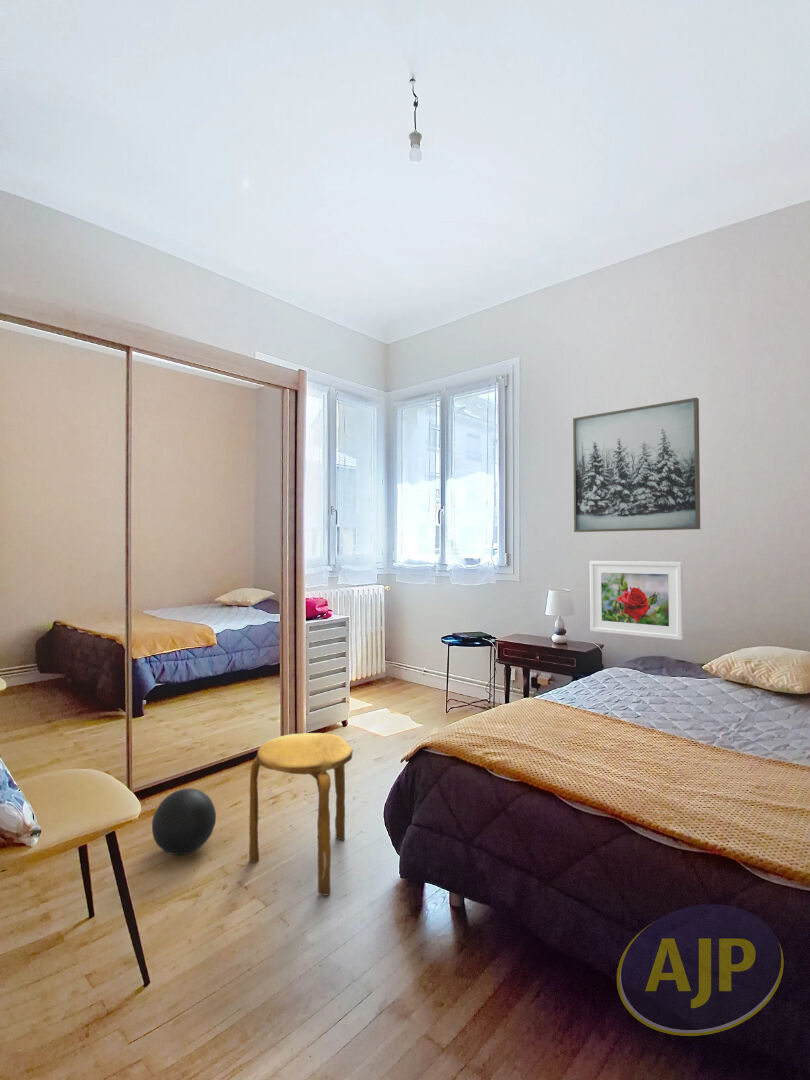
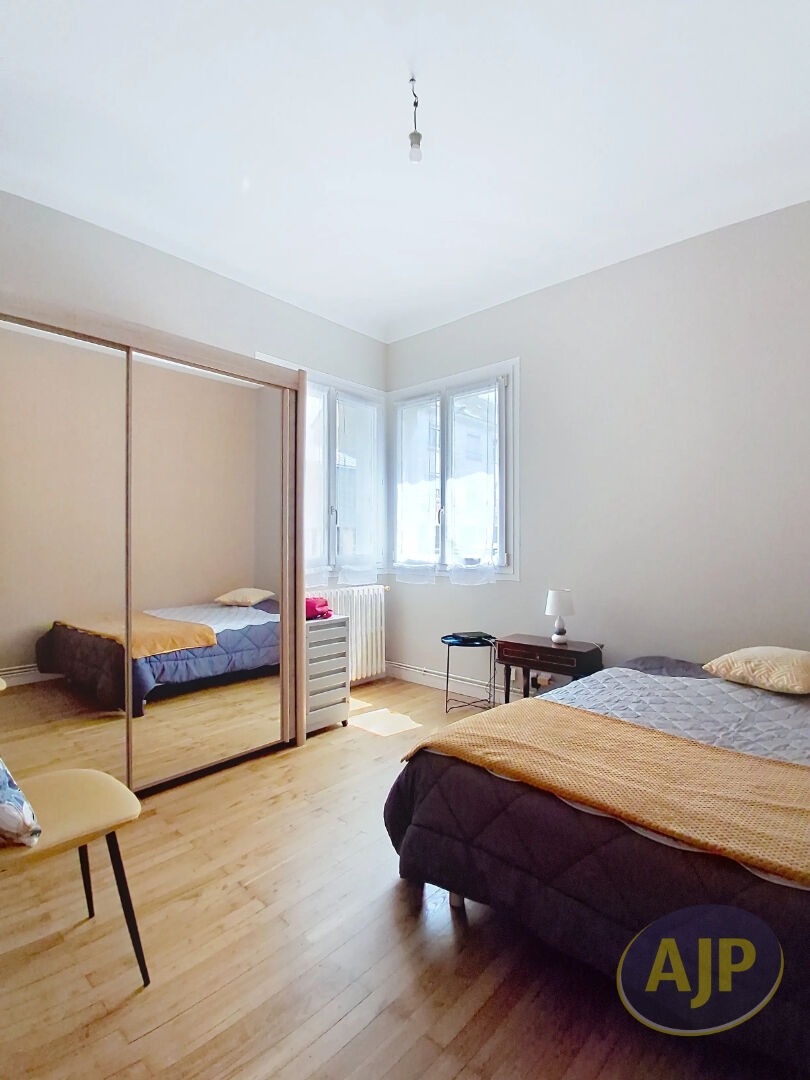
- stool [248,732,354,896]
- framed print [589,560,684,641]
- wall art [572,397,701,533]
- ball [151,787,217,856]
